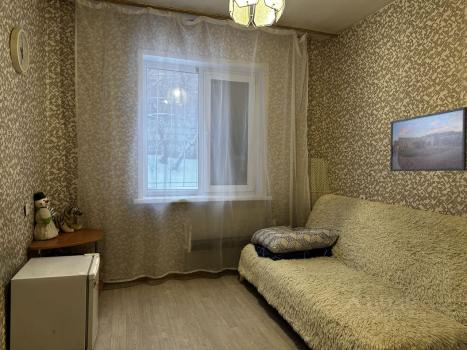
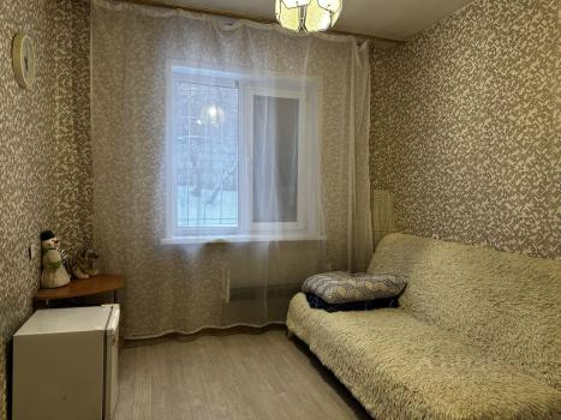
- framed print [389,106,467,172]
